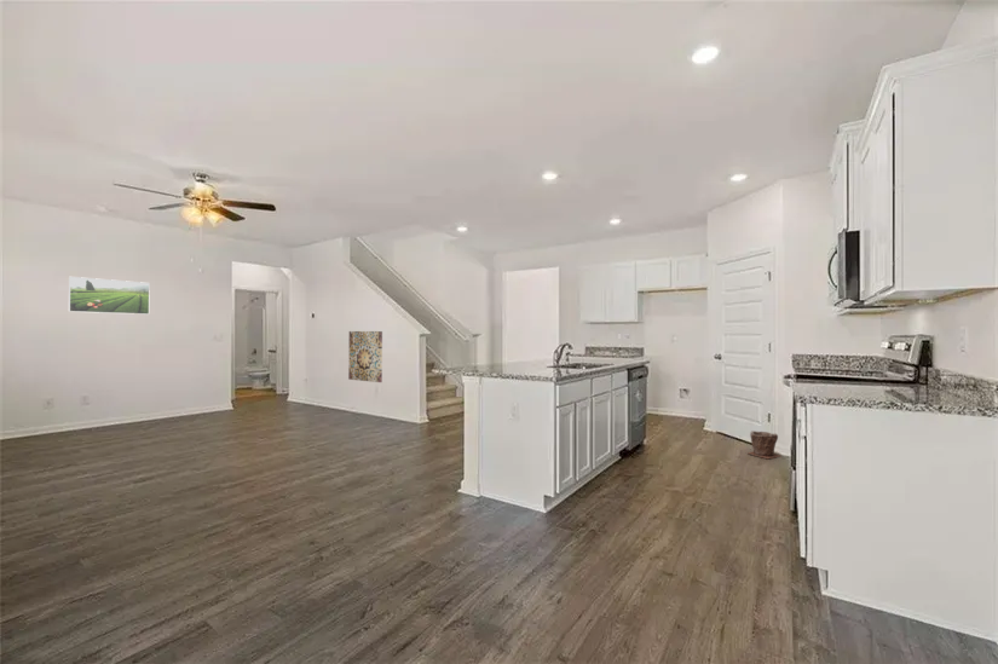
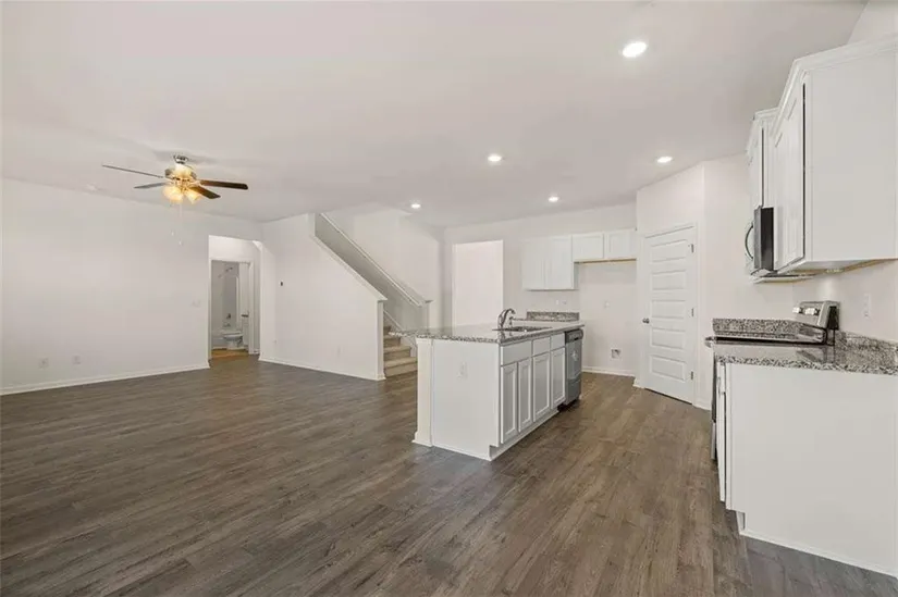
- plant pot [746,429,781,460]
- wall art [347,330,383,383]
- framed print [68,276,151,316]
